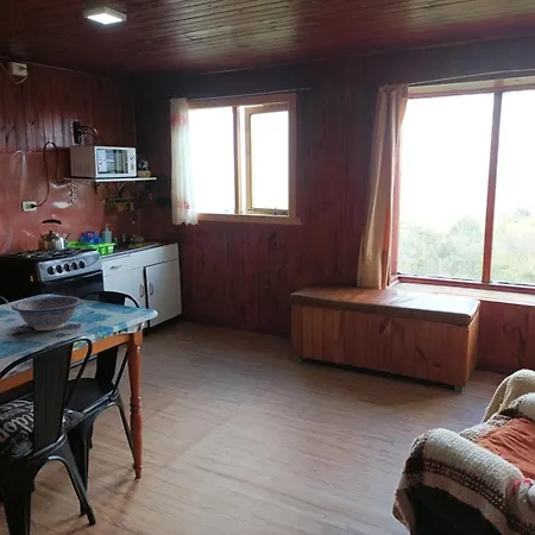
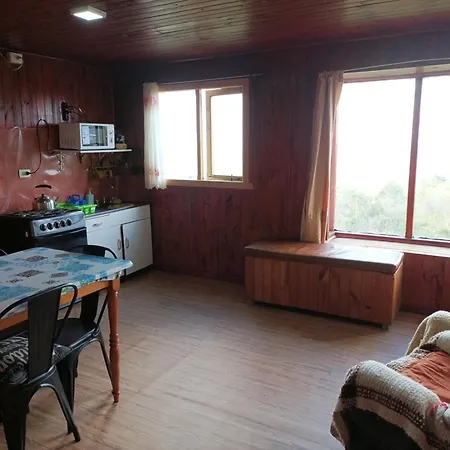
- decorative bowl [11,295,83,332]
